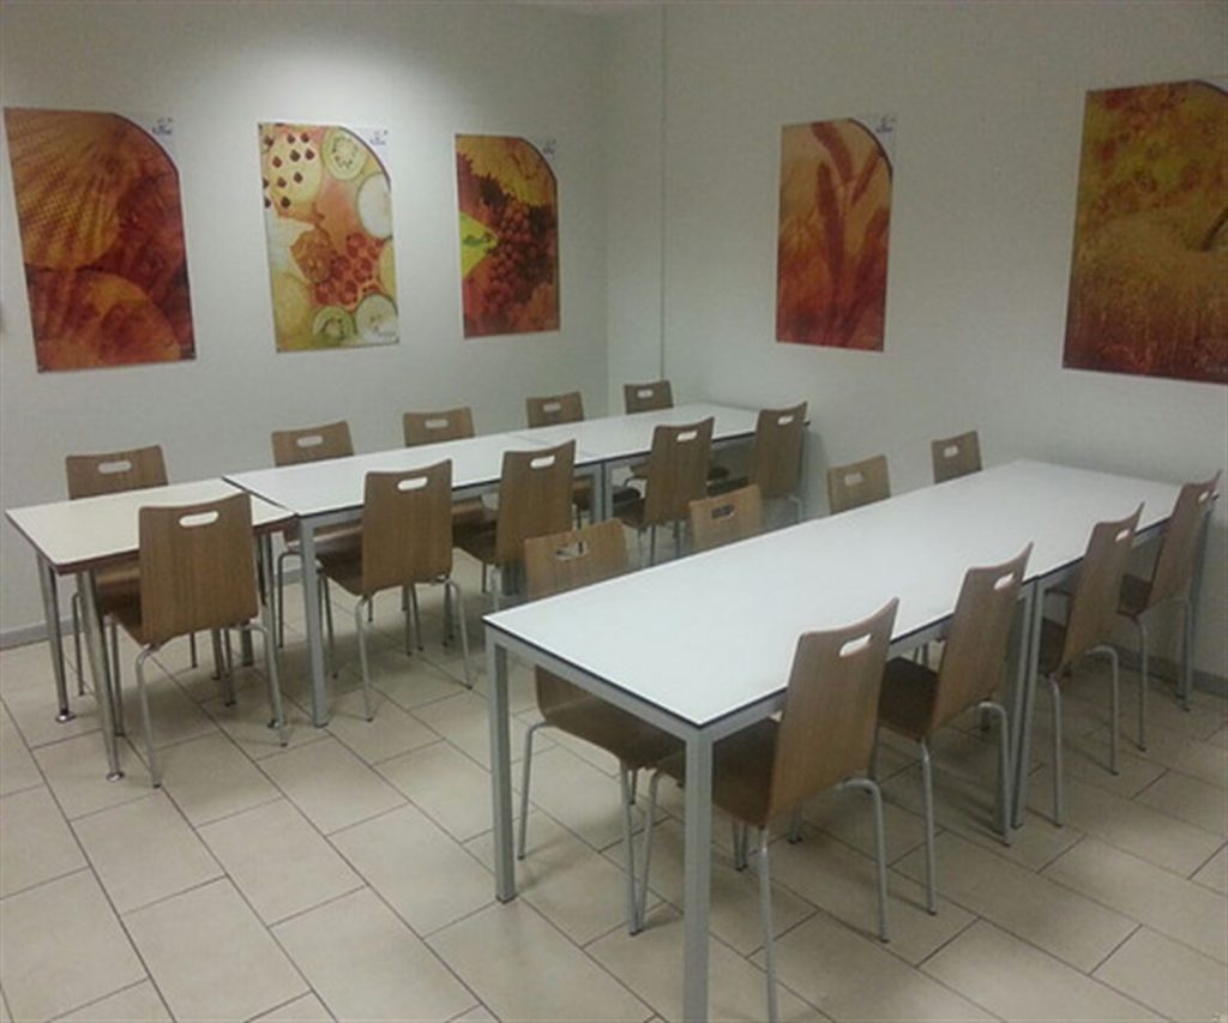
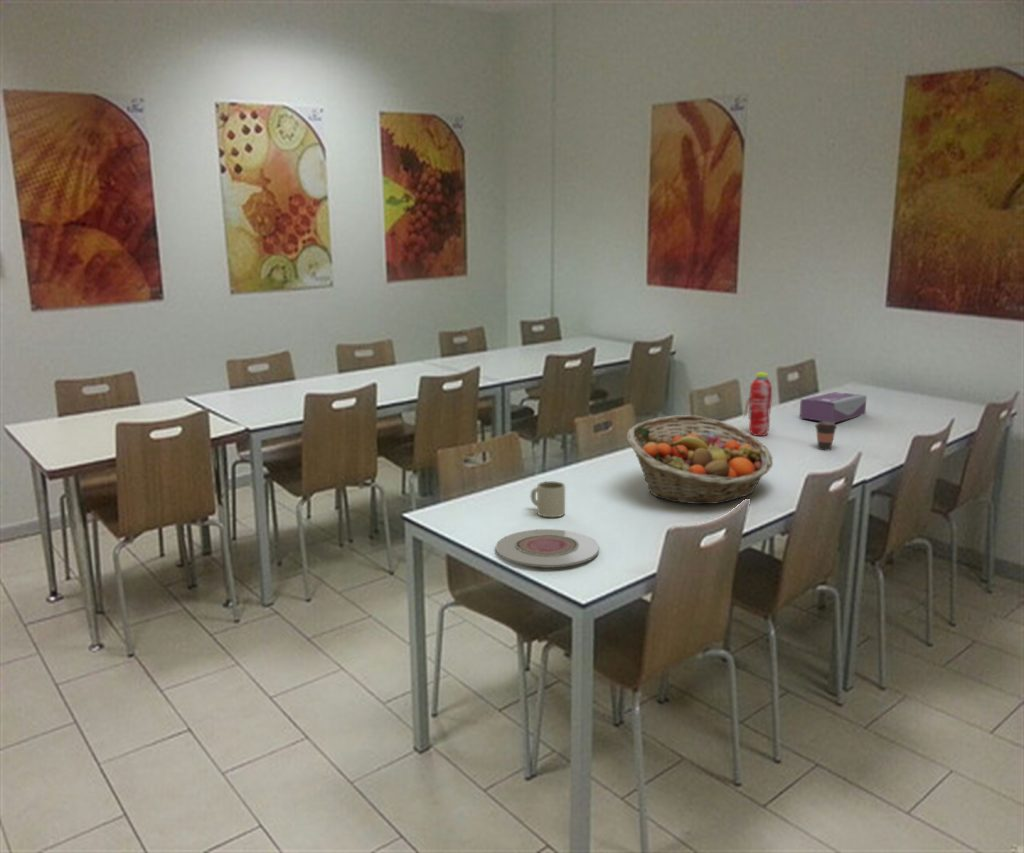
+ coffee cup [814,421,838,451]
+ fruit basket [626,414,774,505]
+ plate [495,528,600,569]
+ tissue box [799,391,868,424]
+ mug [529,480,566,518]
+ water bottle [743,372,773,437]
